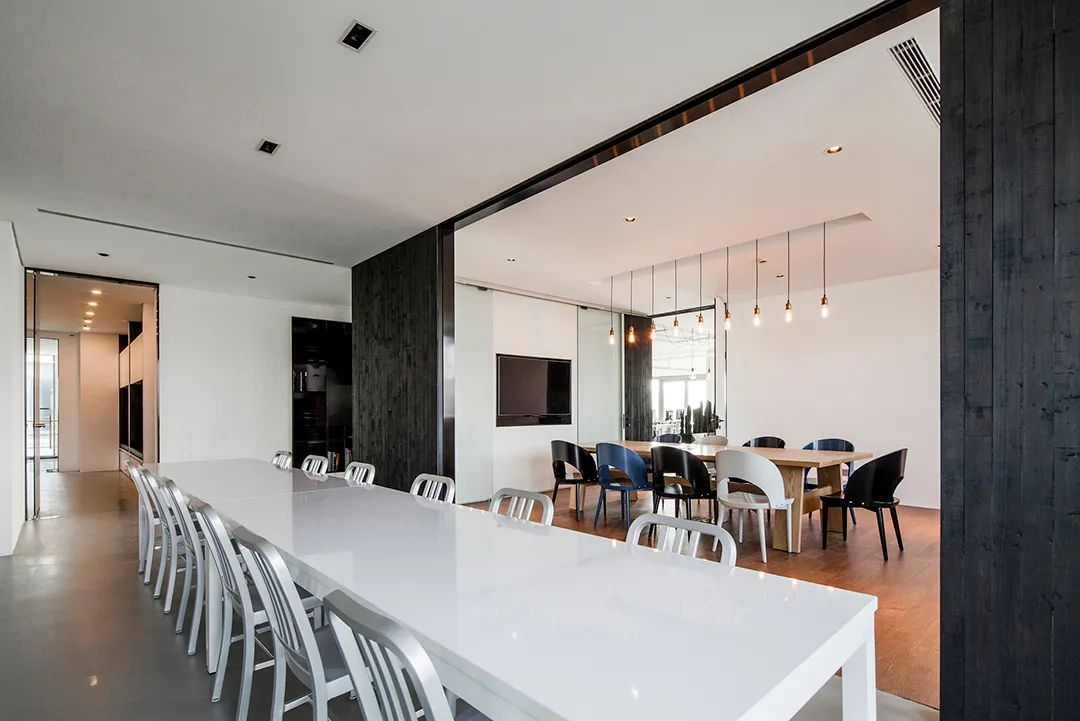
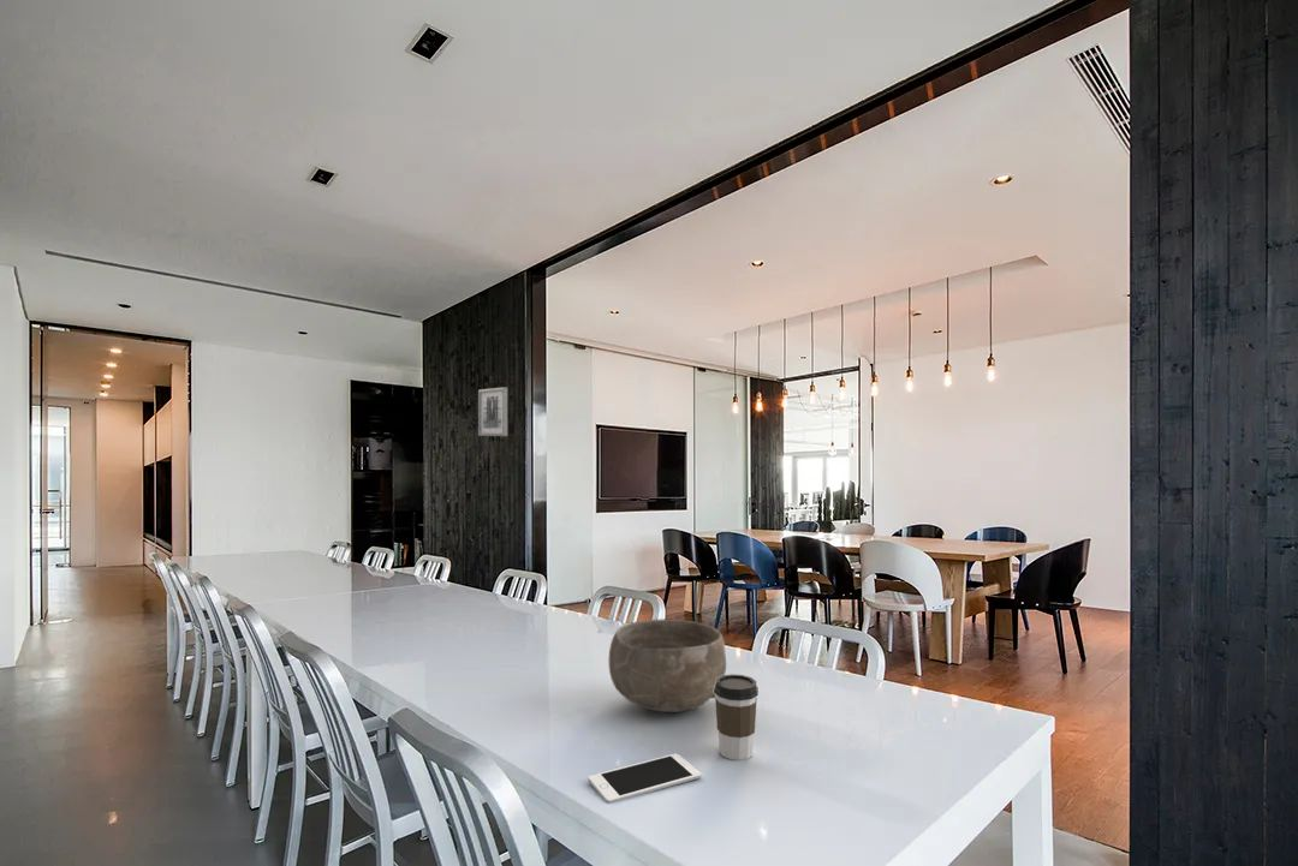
+ bowl [608,619,727,713]
+ wall art [477,387,508,437]
+ cell phone [587,753,702,804]
+ coffee cup [714,673,760,762]
